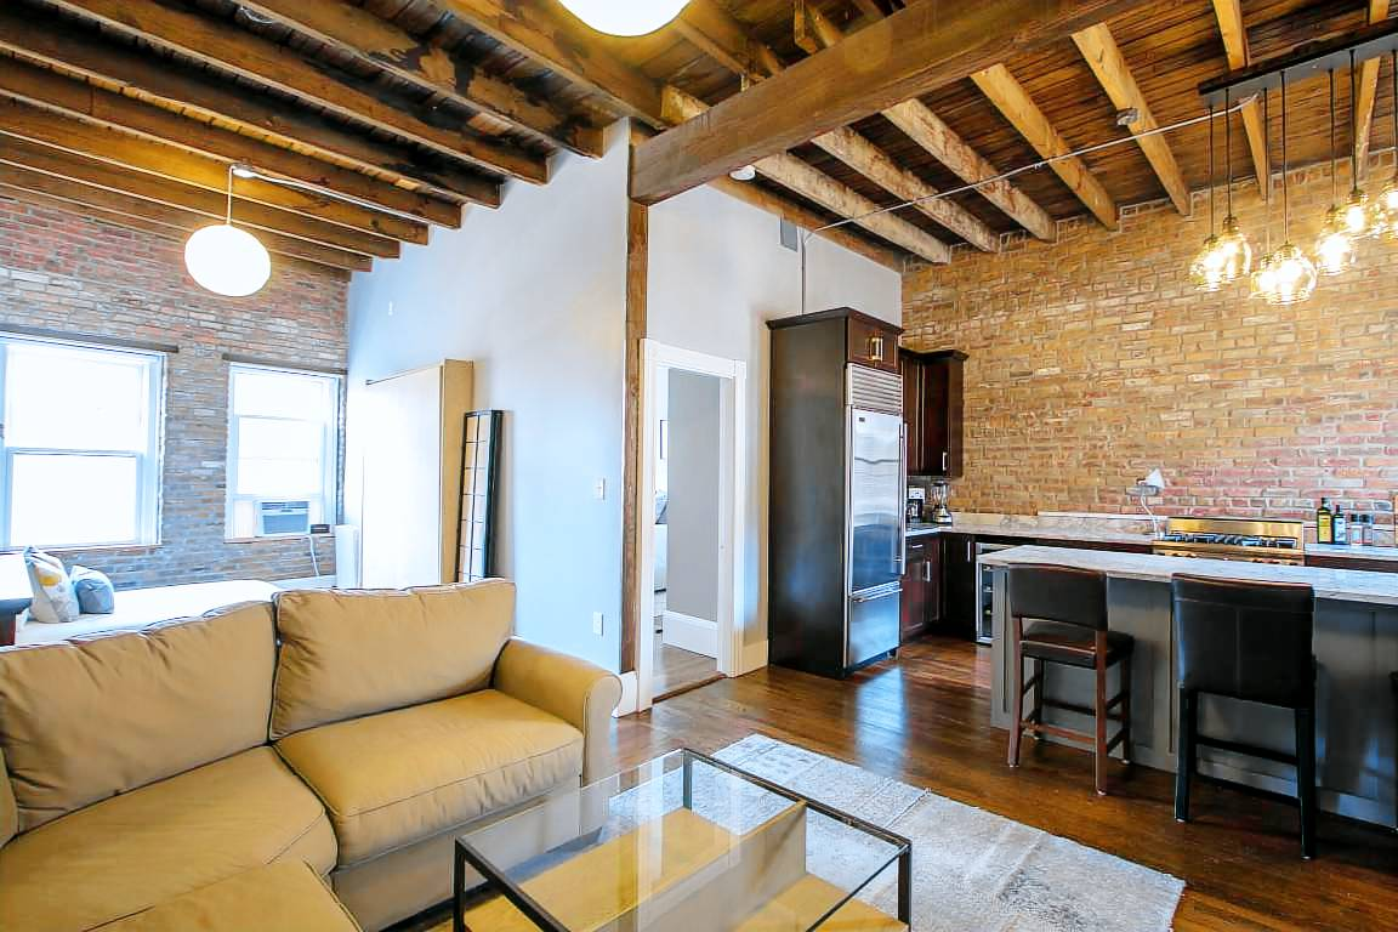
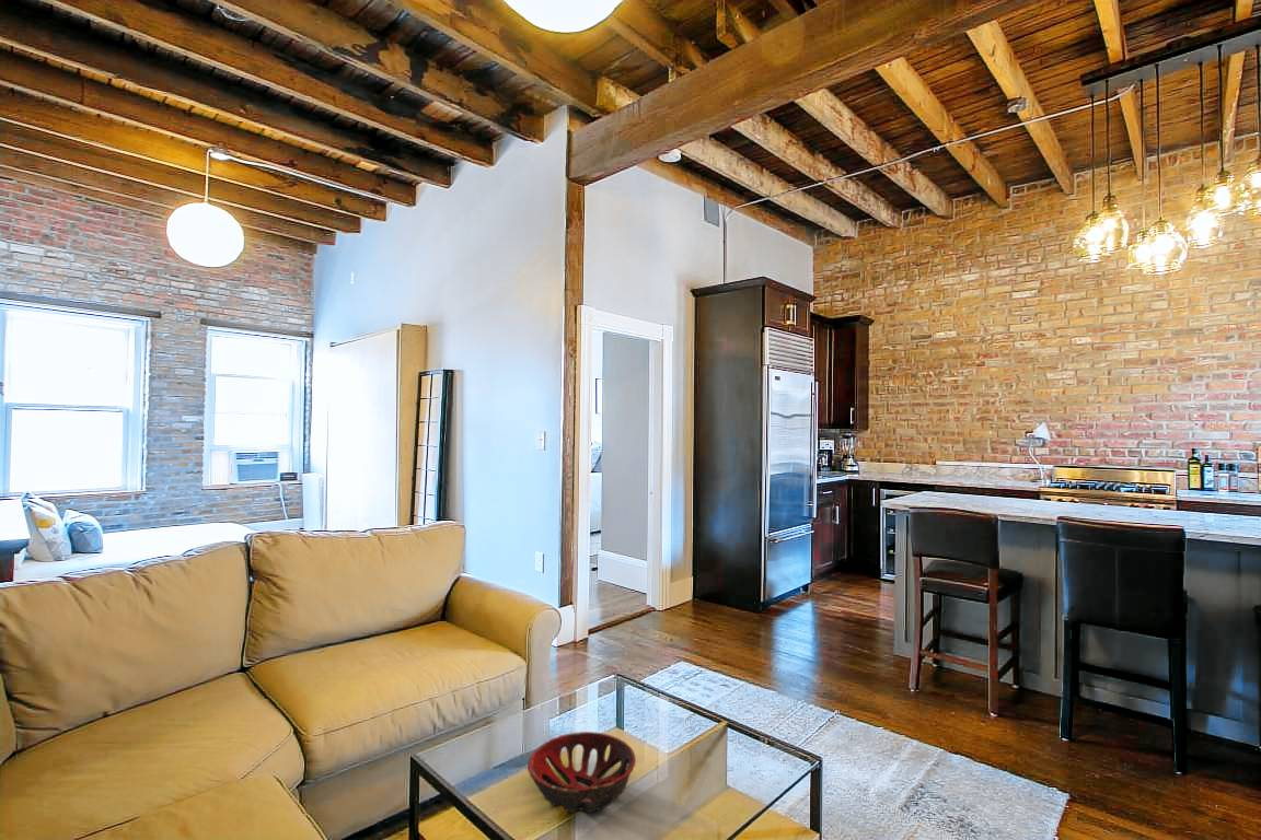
+ decorative bowl [527,731,637,814]
